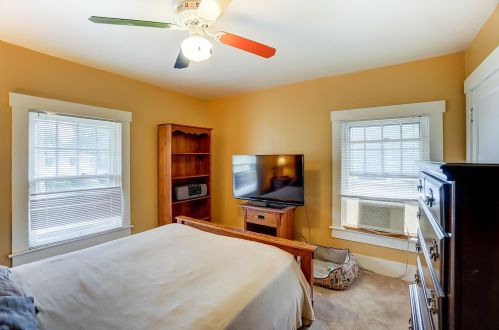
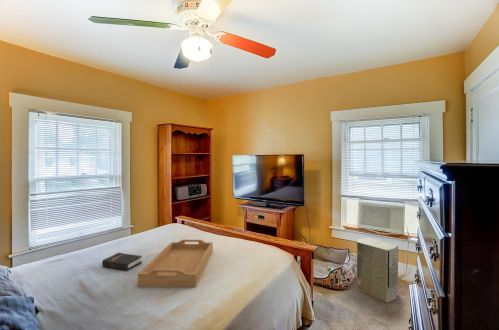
+ hardback book [101,252,143,271]
+ serving tray [137,239,214,288]
+ air purifier [356,237,399,304]
